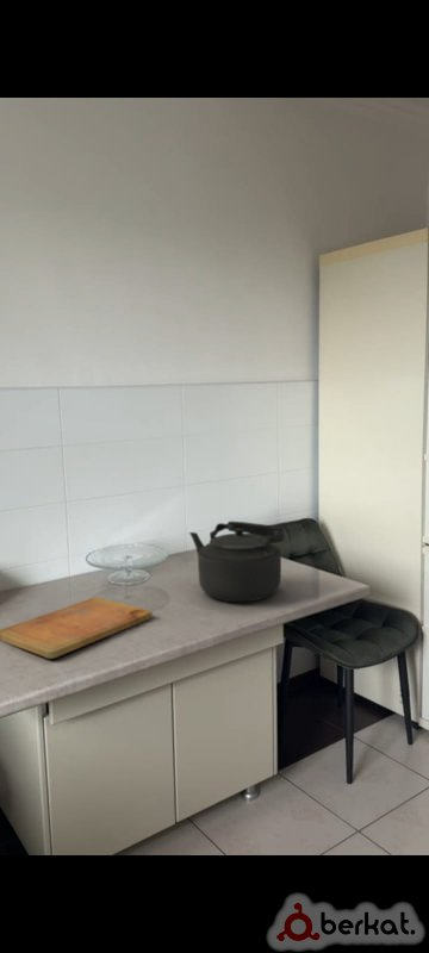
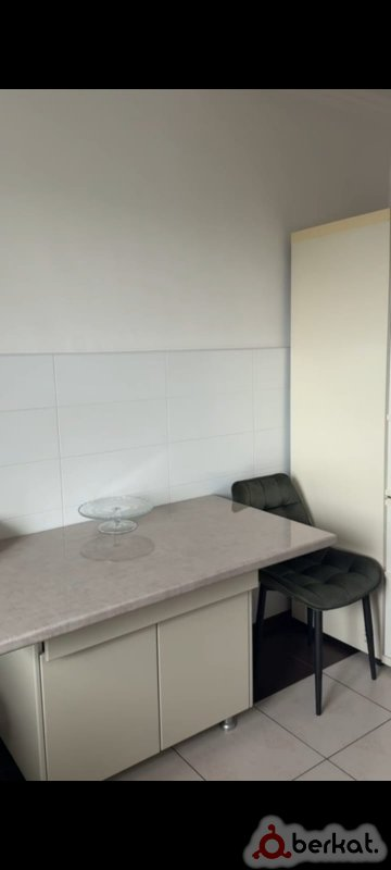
- kettle [188,521,286,603]
- cutting board [0,596,154,660]
